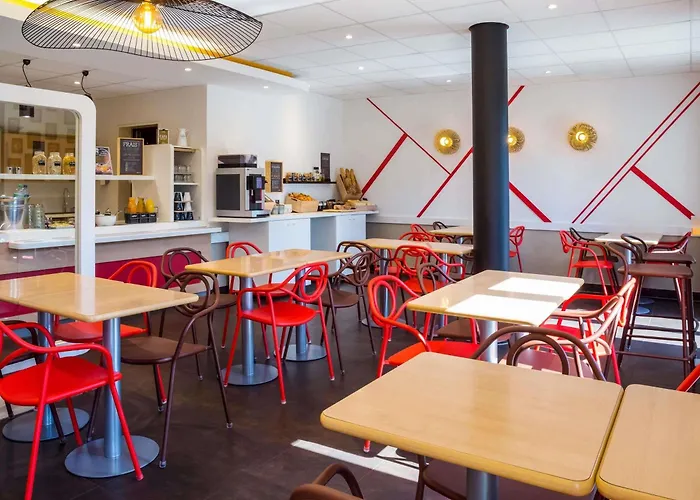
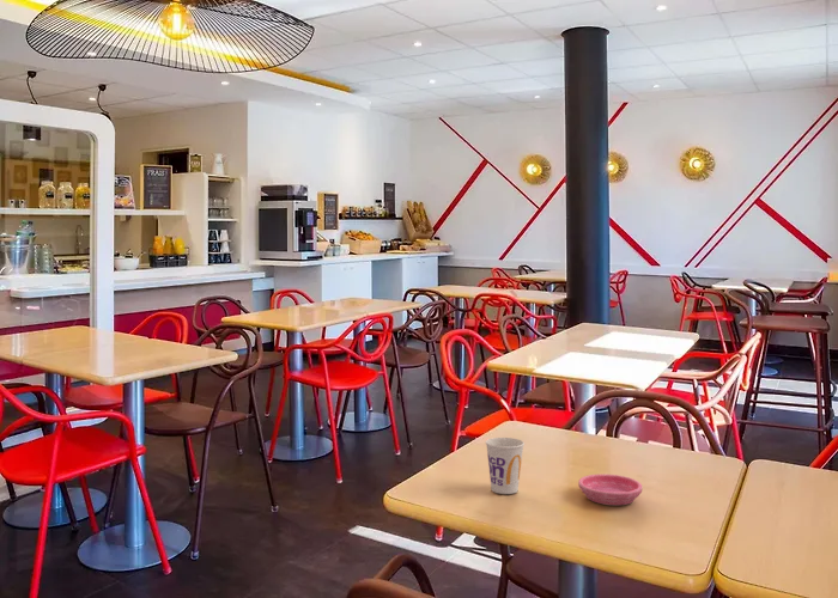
+ saucer [577,472,643,506]
+ cup [485,437,526,495]
